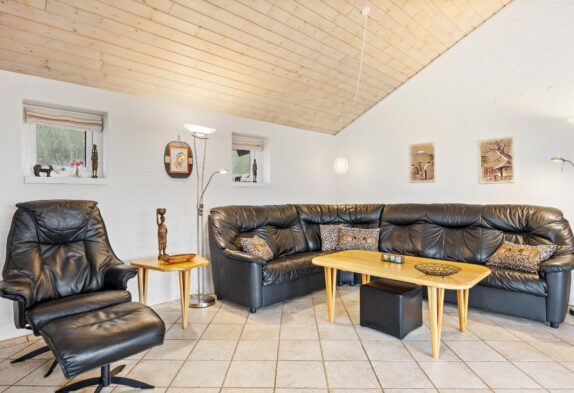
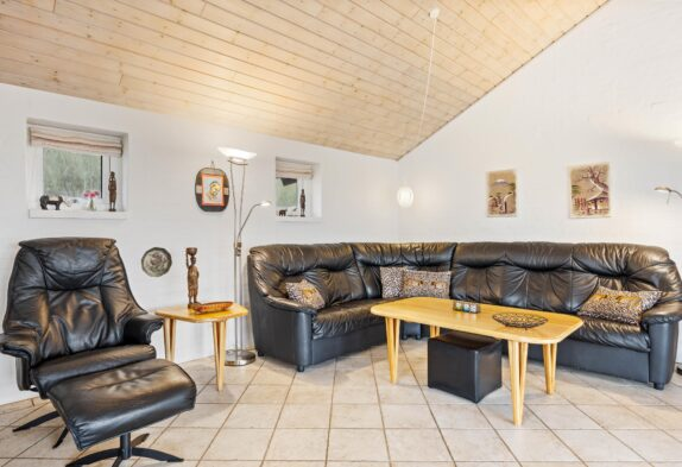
+ decorative plate [140,246,173,278]
